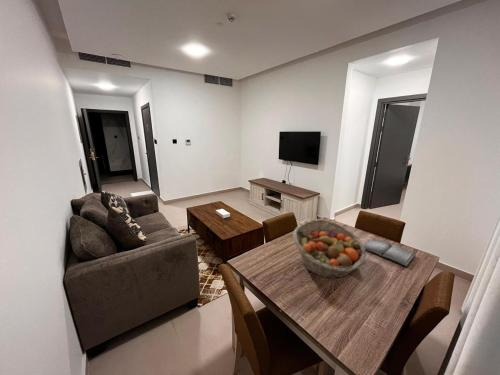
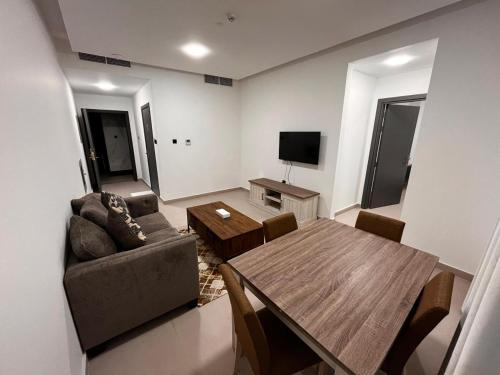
- fruit basket [292,218,367,279]
- hardback book [363,238,416,267]
